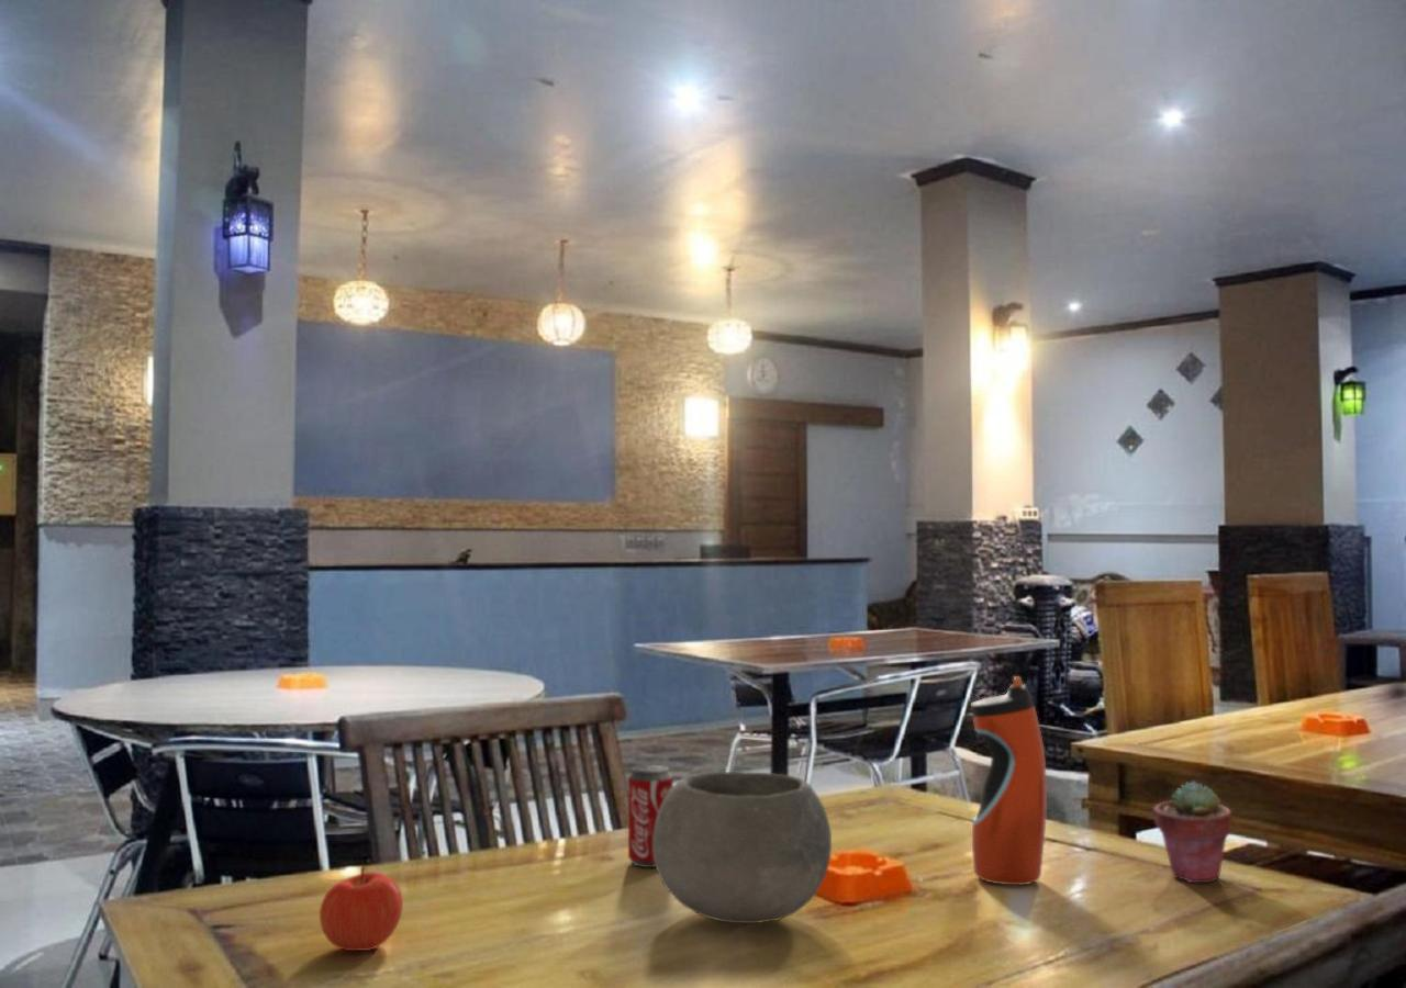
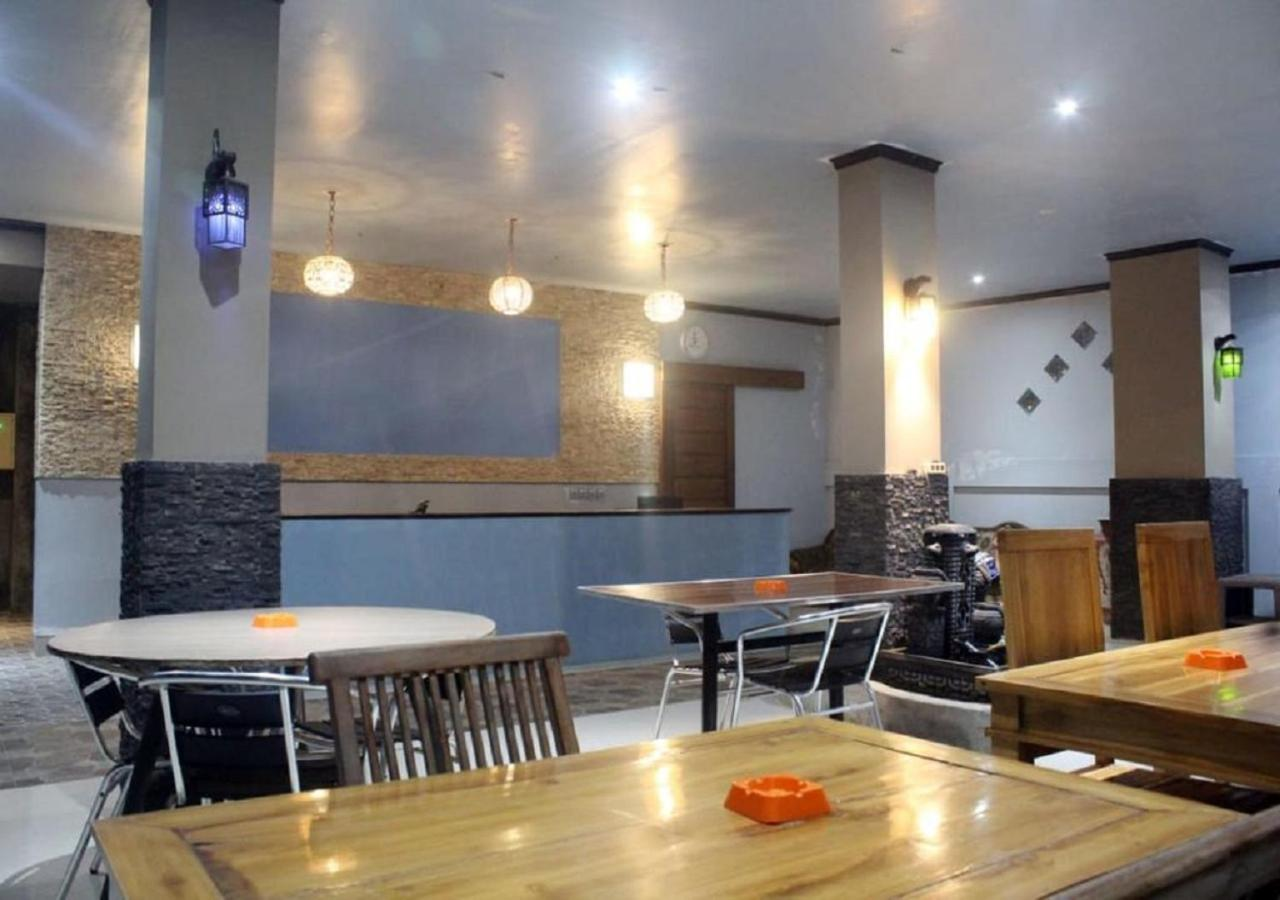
- potted succulent [1152,779,1234,884]
- apple [319,865,404,952]
- water bottle [970,675,1048,886]
- bowl [652,771,833,924]
- beverage can [627,764,674,868]
